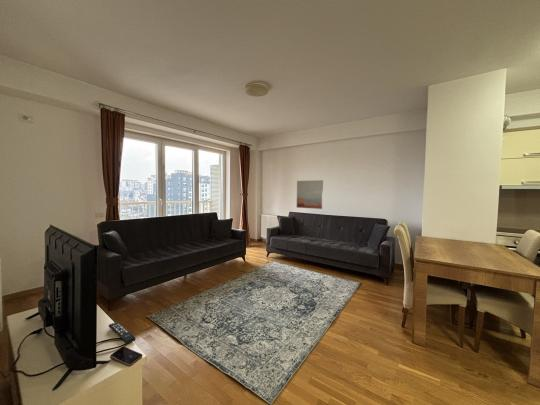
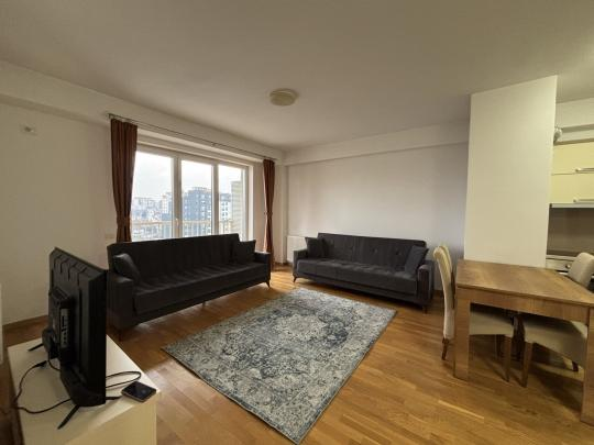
- remote control [108,321,136,345]
- wall art [296,179,324,210]
